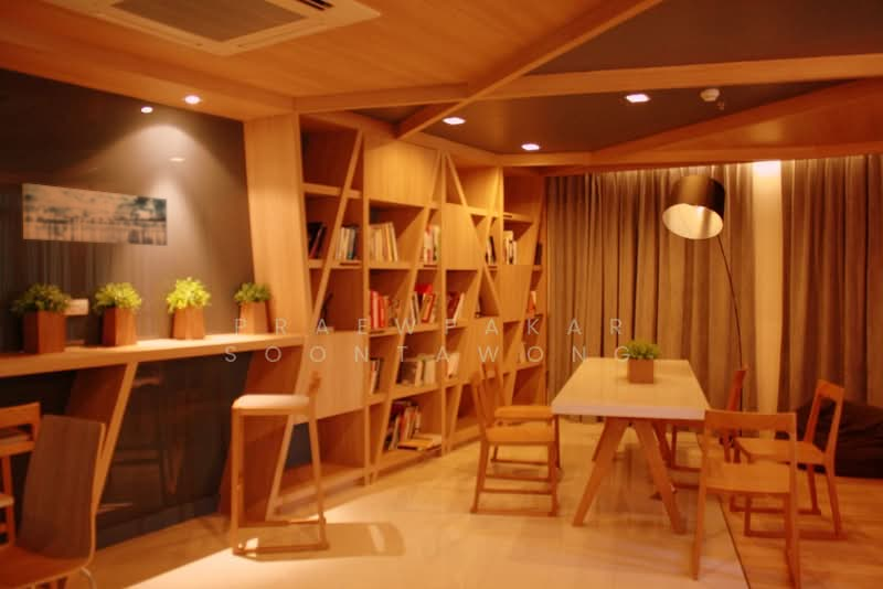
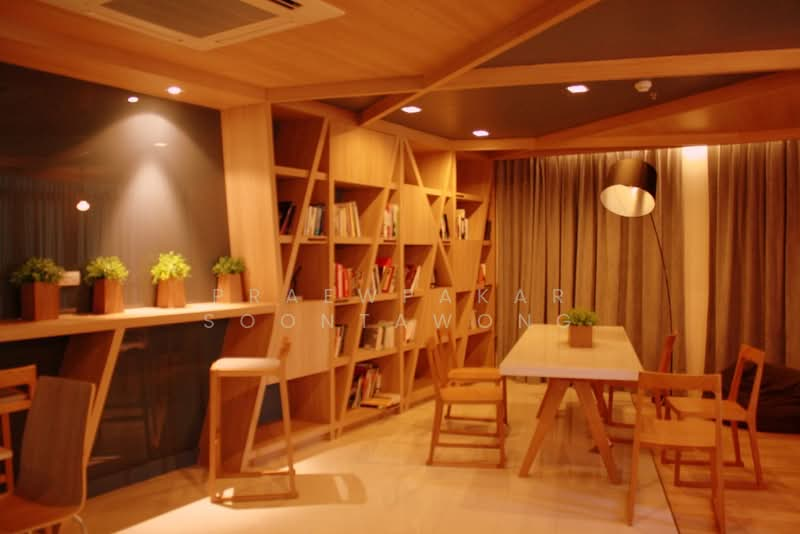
- wall art [22,182,168,247]
